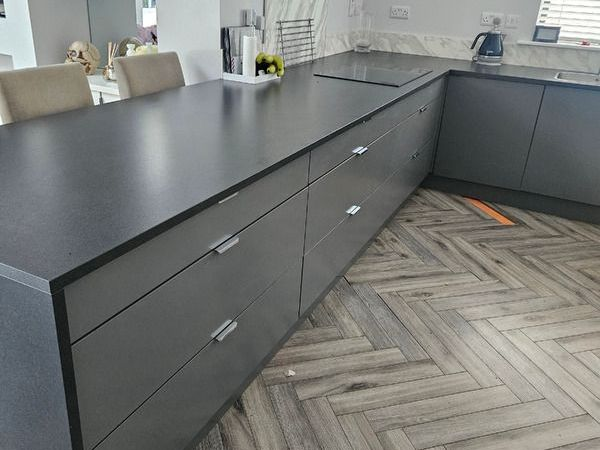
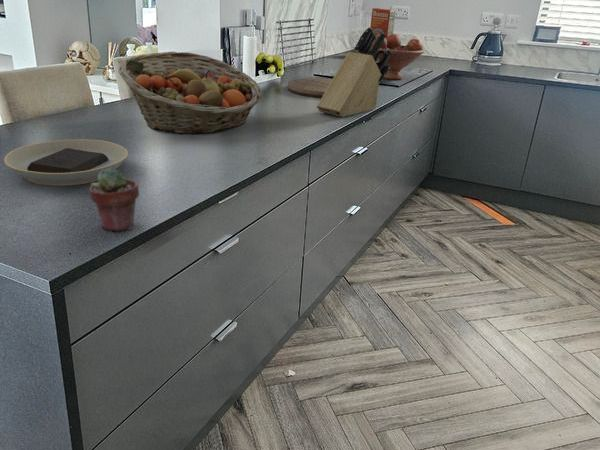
+ fruit bowl [370,33,425,81]
+ plate [3,138,129,187]
+ macaroni box [370,7,397,58]
+ knife block [316,26,392,118]
+ fruit basket [117,51,262,136]
+ cutting board [287,77,333,99]
+ potted succulent [88,168,140,232]
